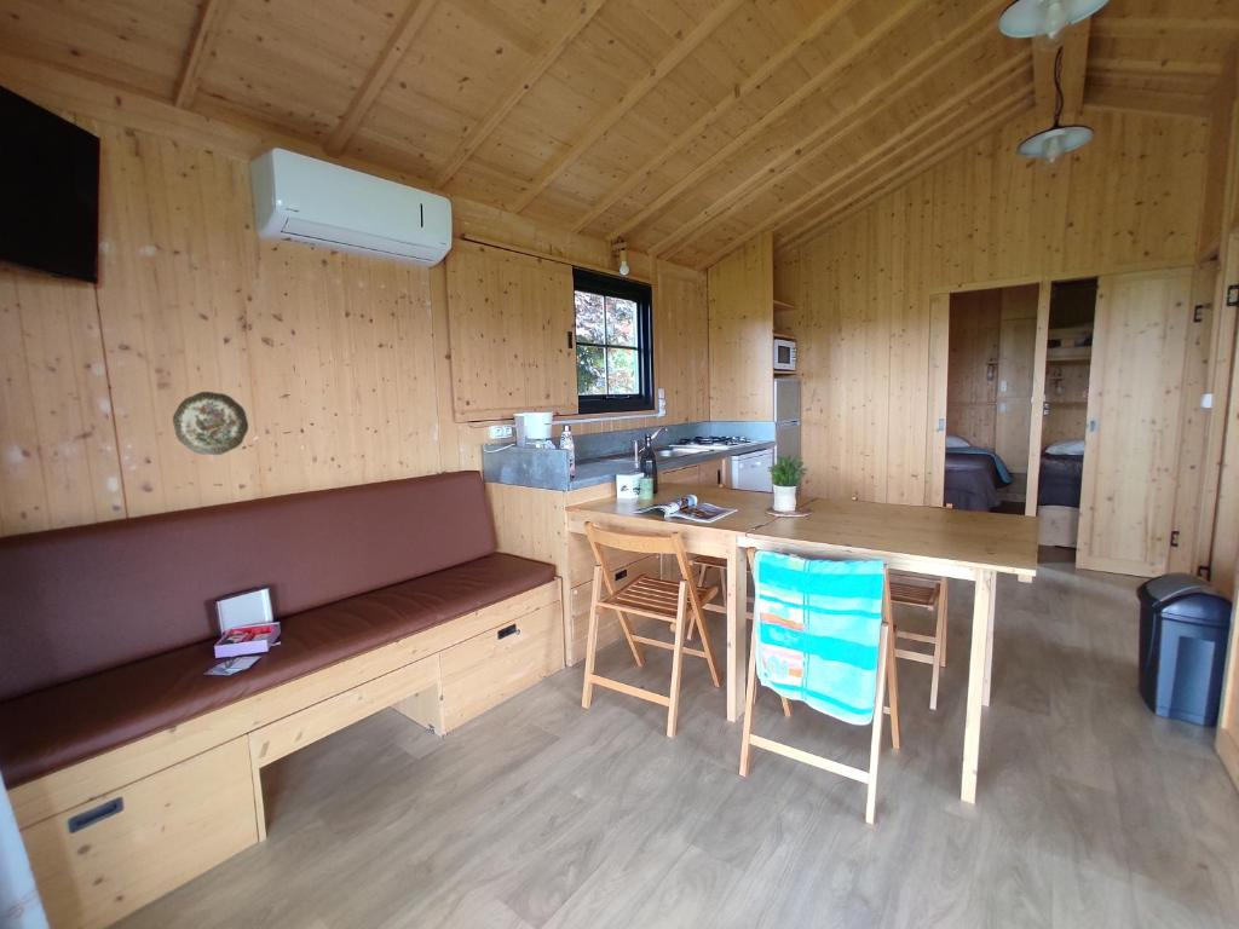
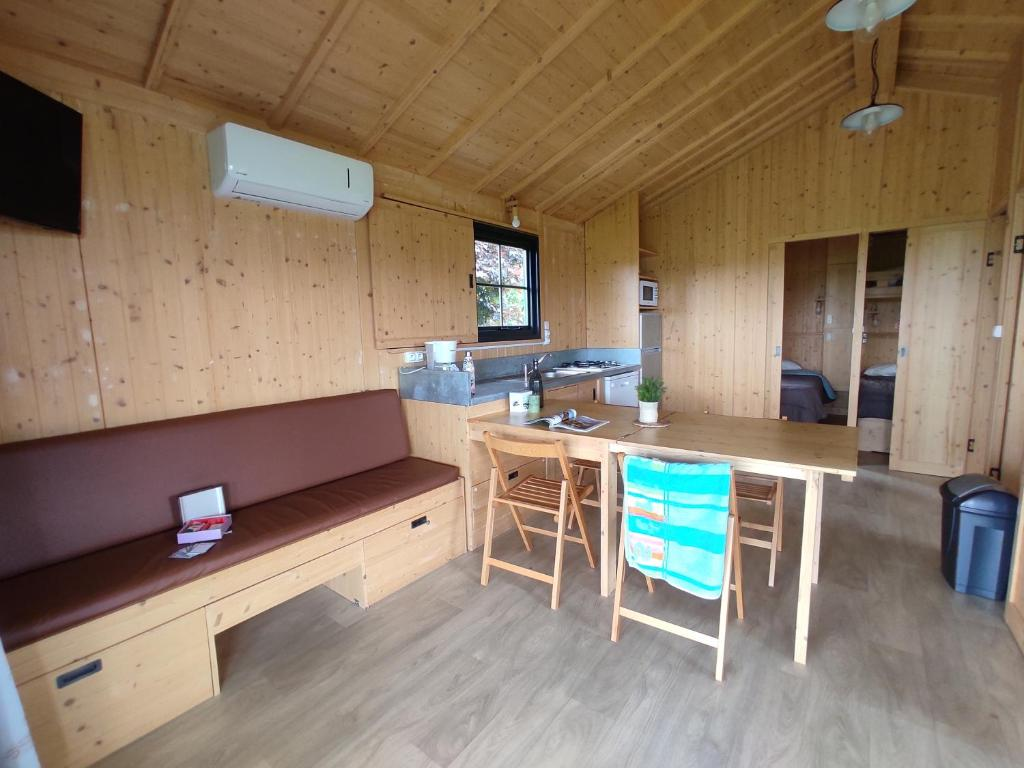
- decorative plate [172,391,249,456]
